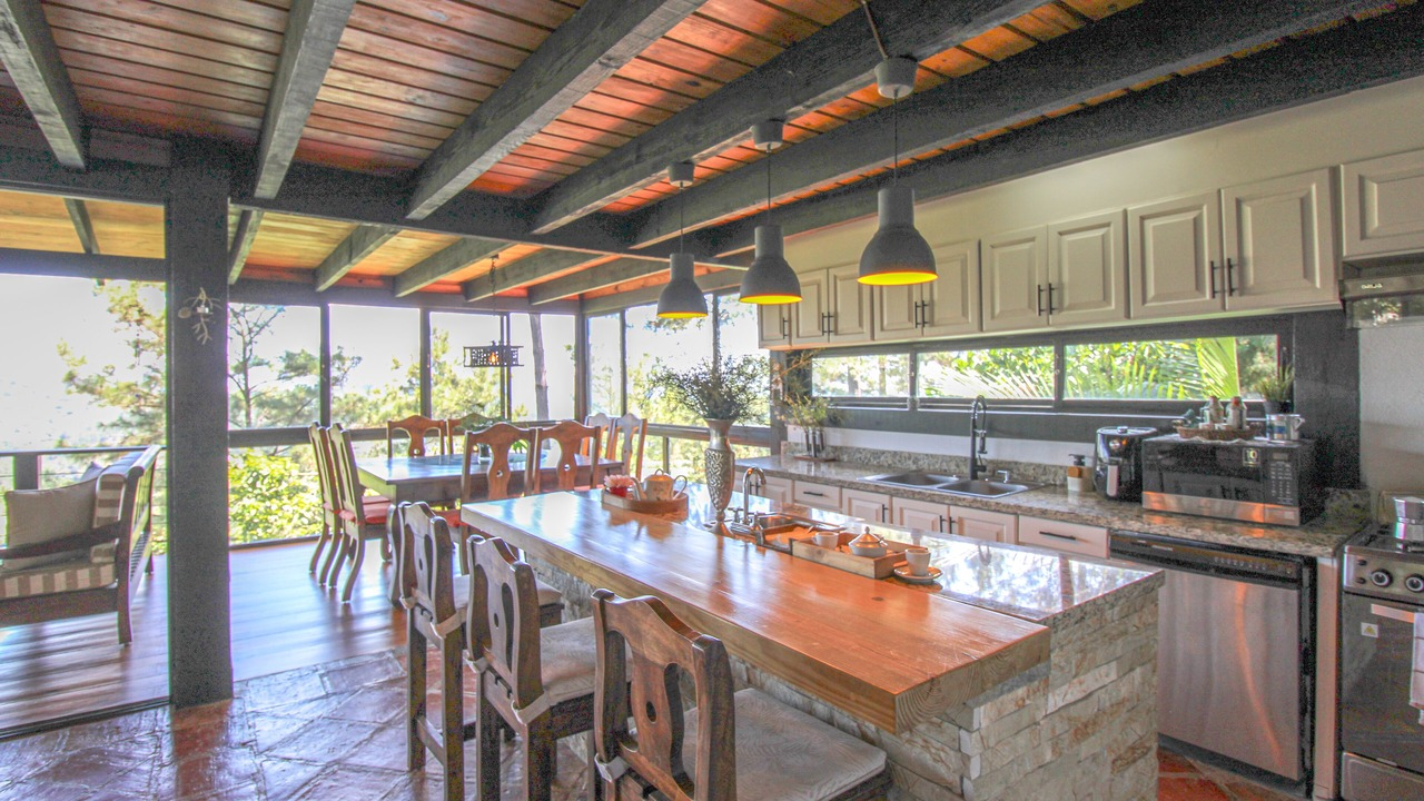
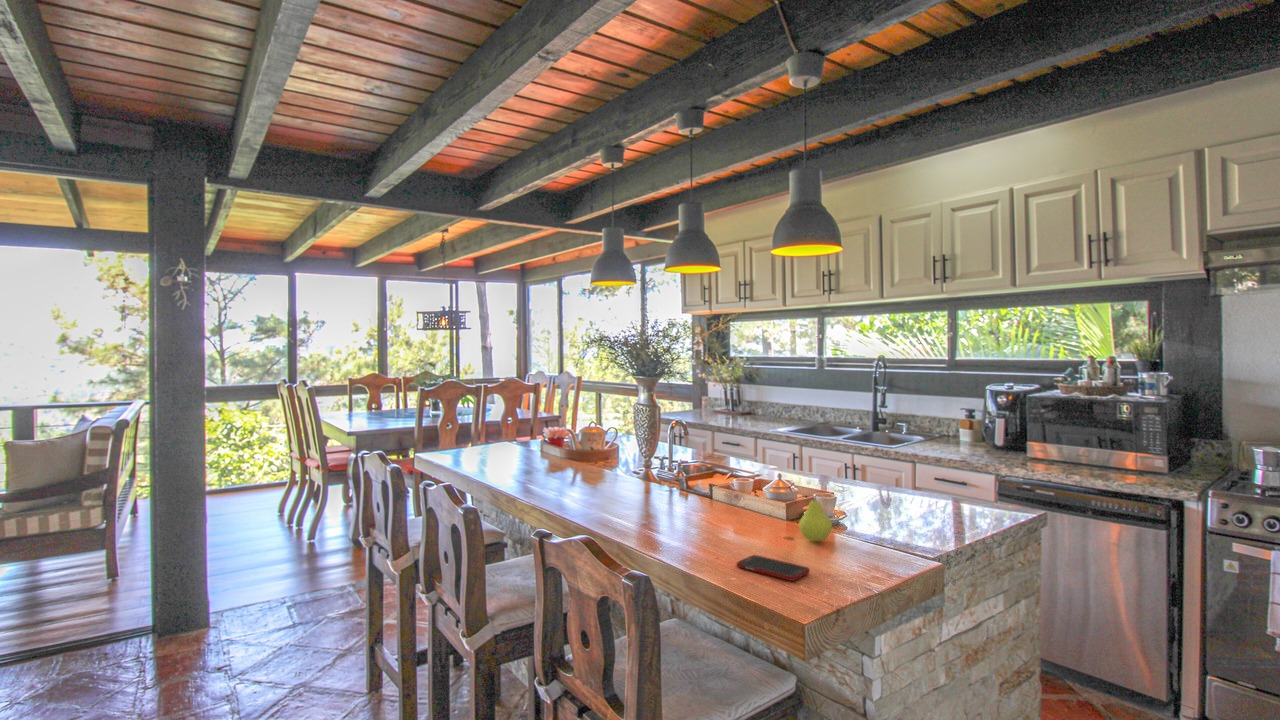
+ fruit [798,493,833,542]
+ cell phone [736,554,811,582]
